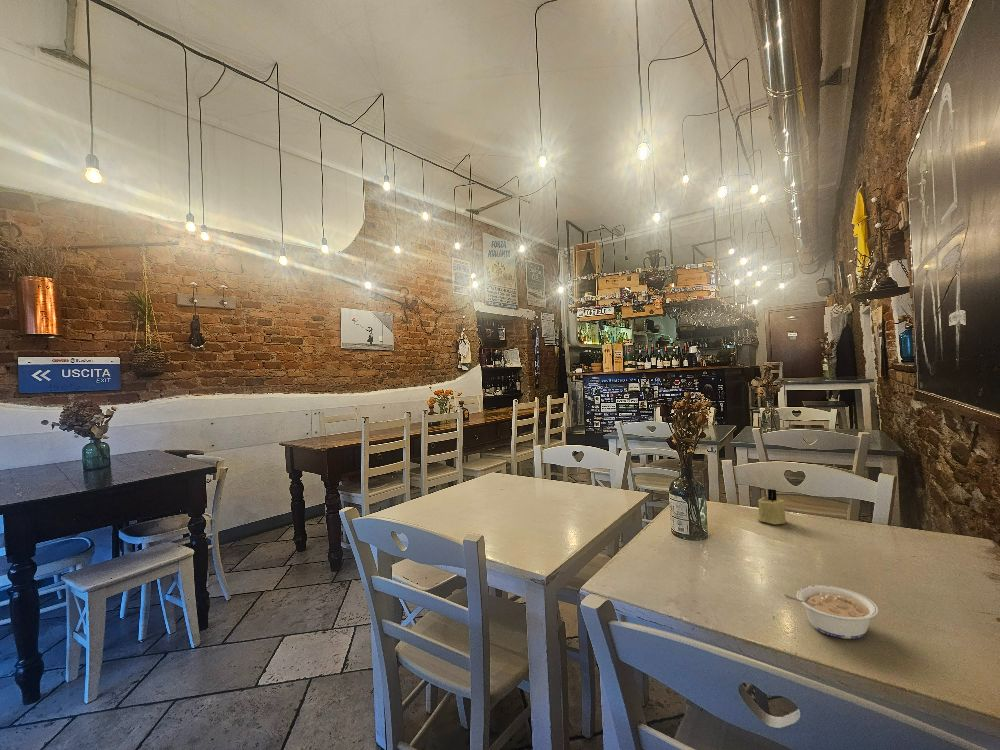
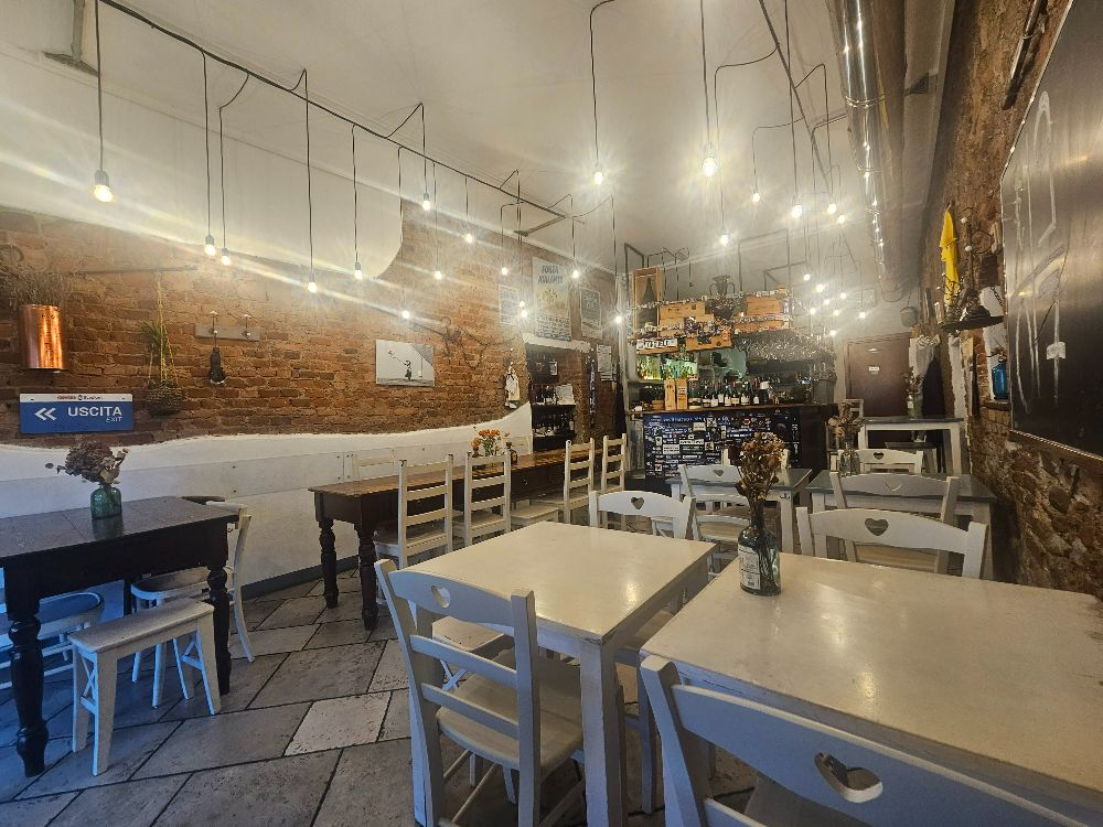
- candle [756,488,787,525]
- legume [783,585,879,640]
